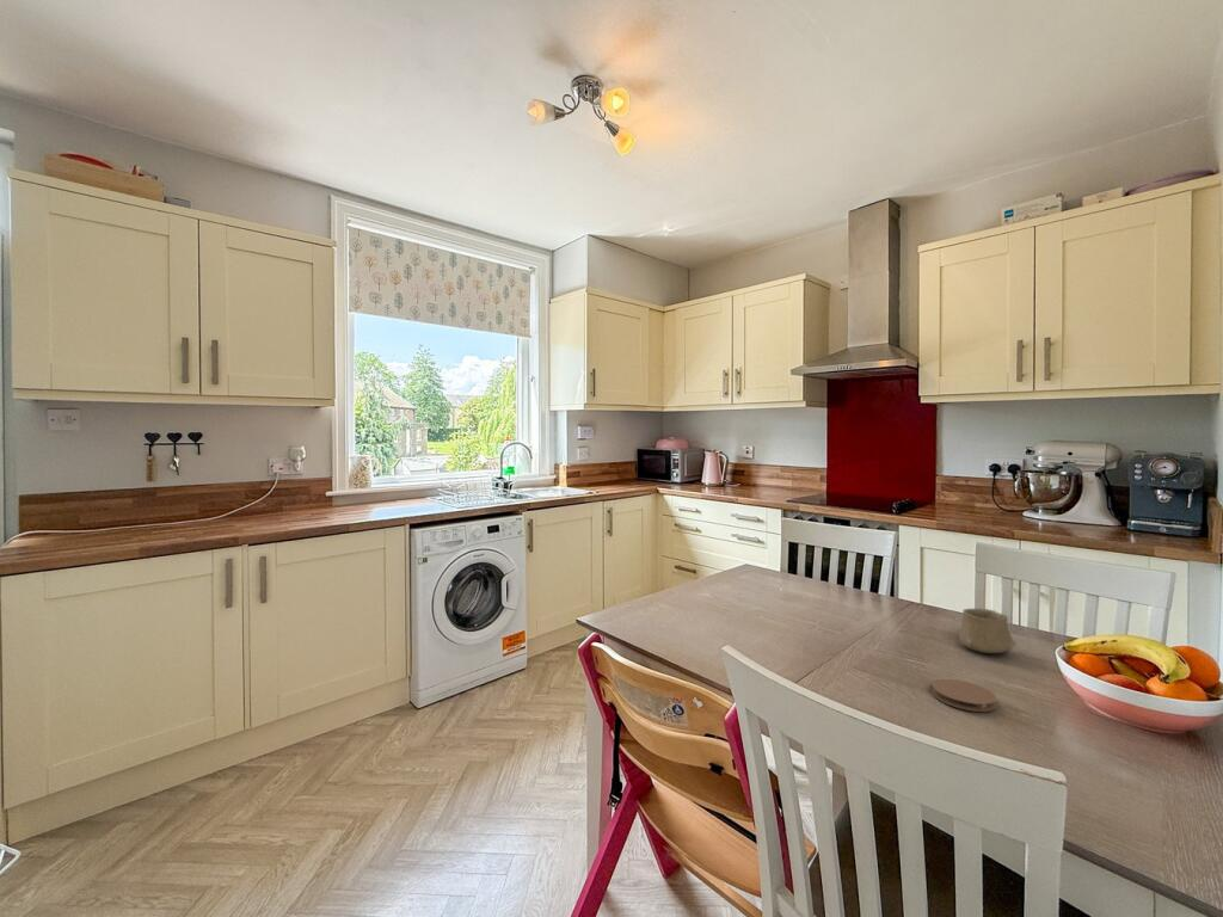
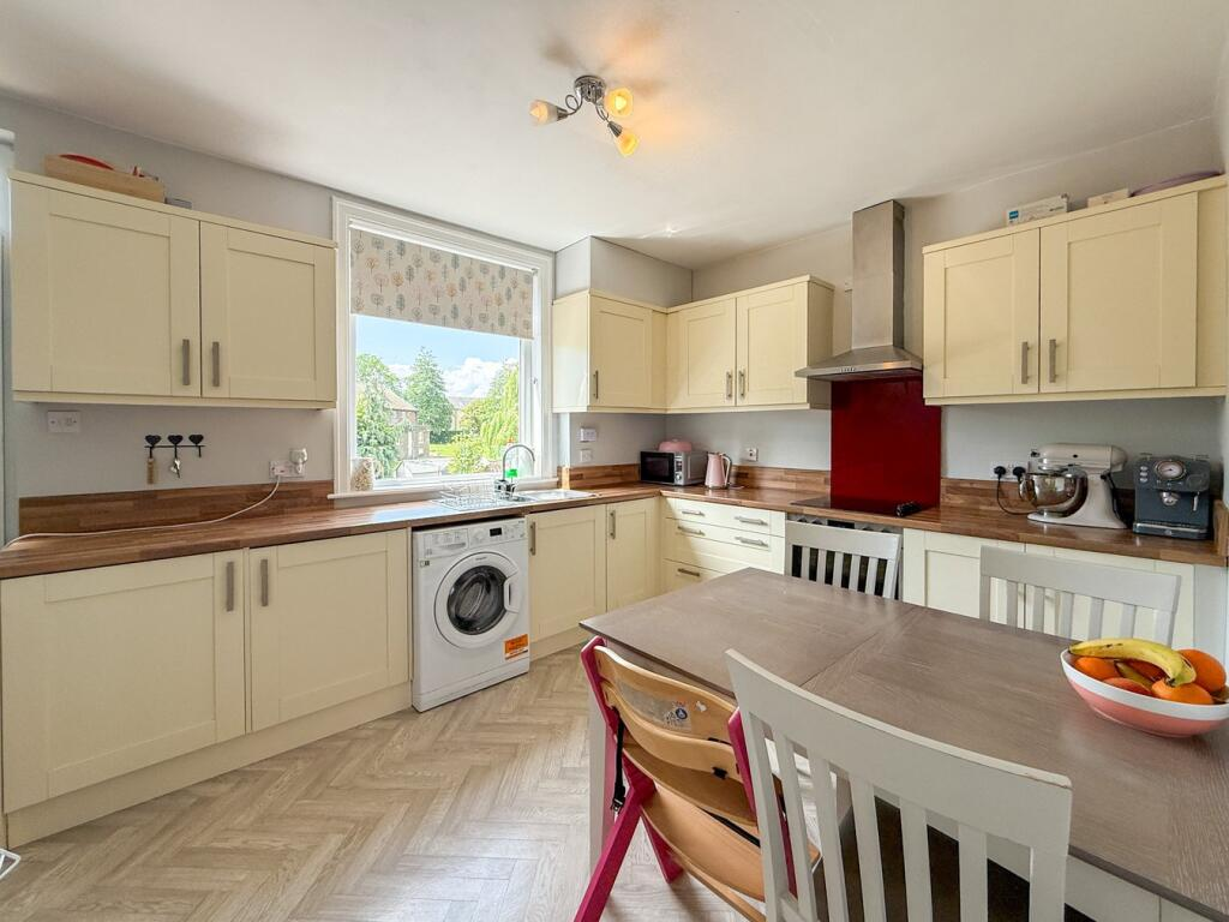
- cup [958,608,1018,654]
- coaster [930,678,997,713]
